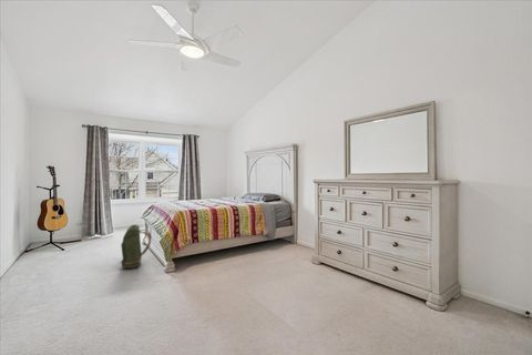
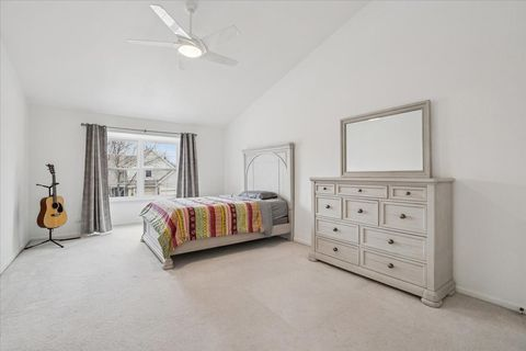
- backpack [120,224,153,270]
